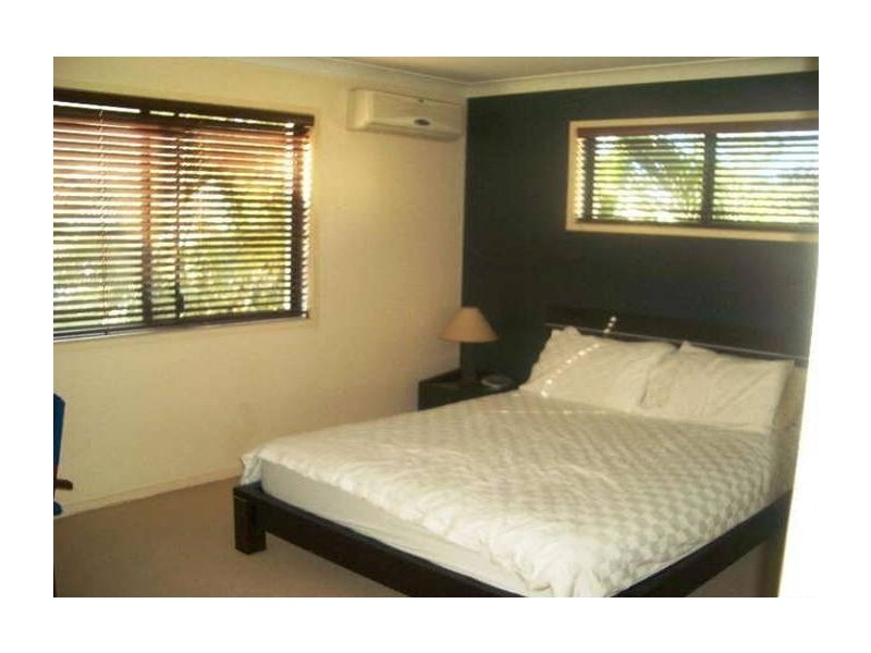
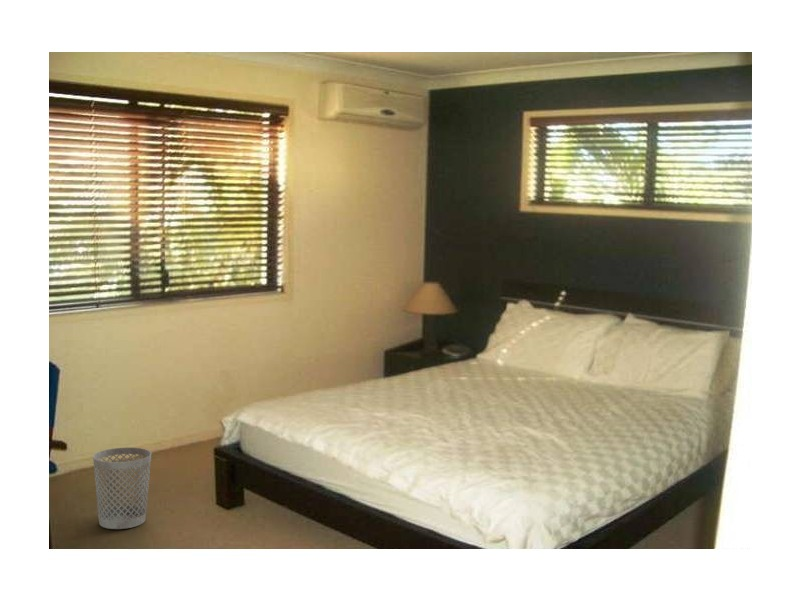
+ wastebasket [92,447,152,530]
